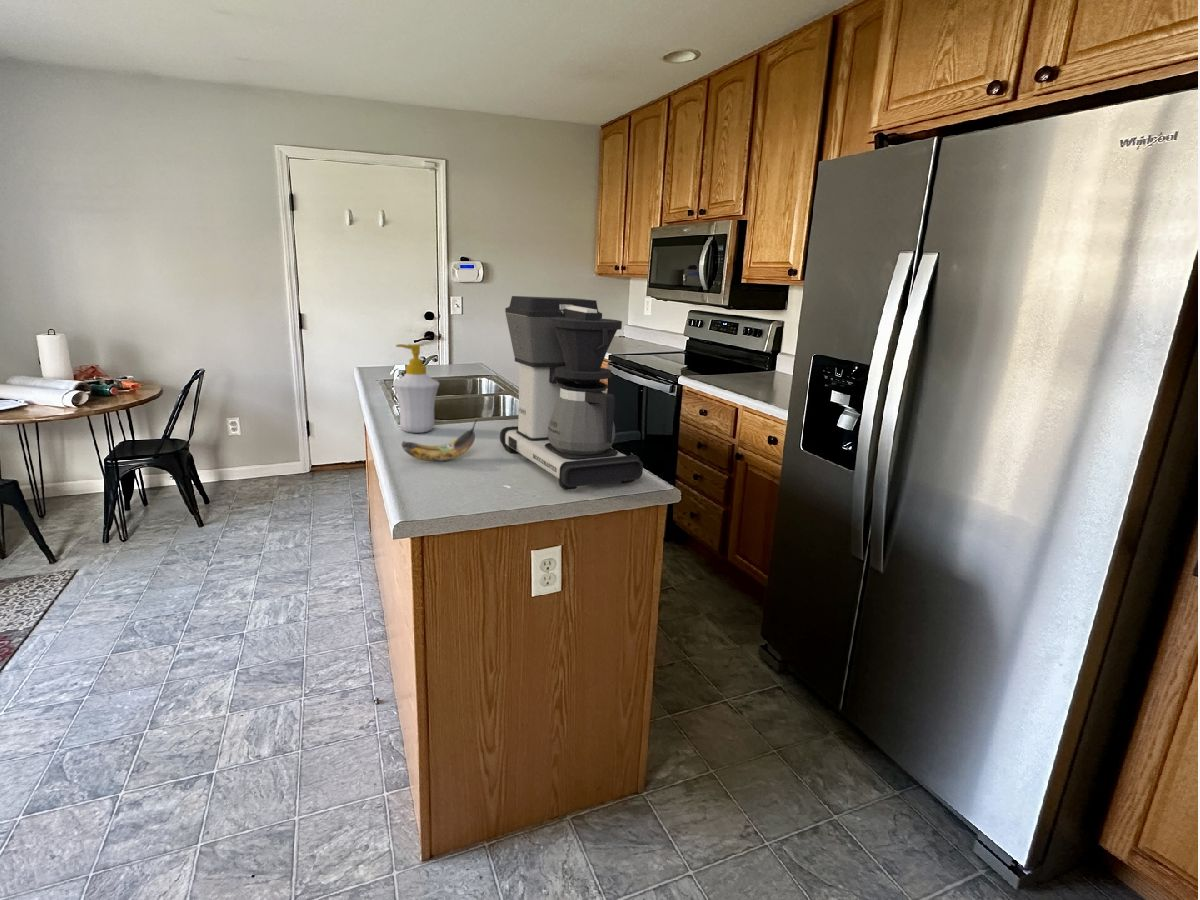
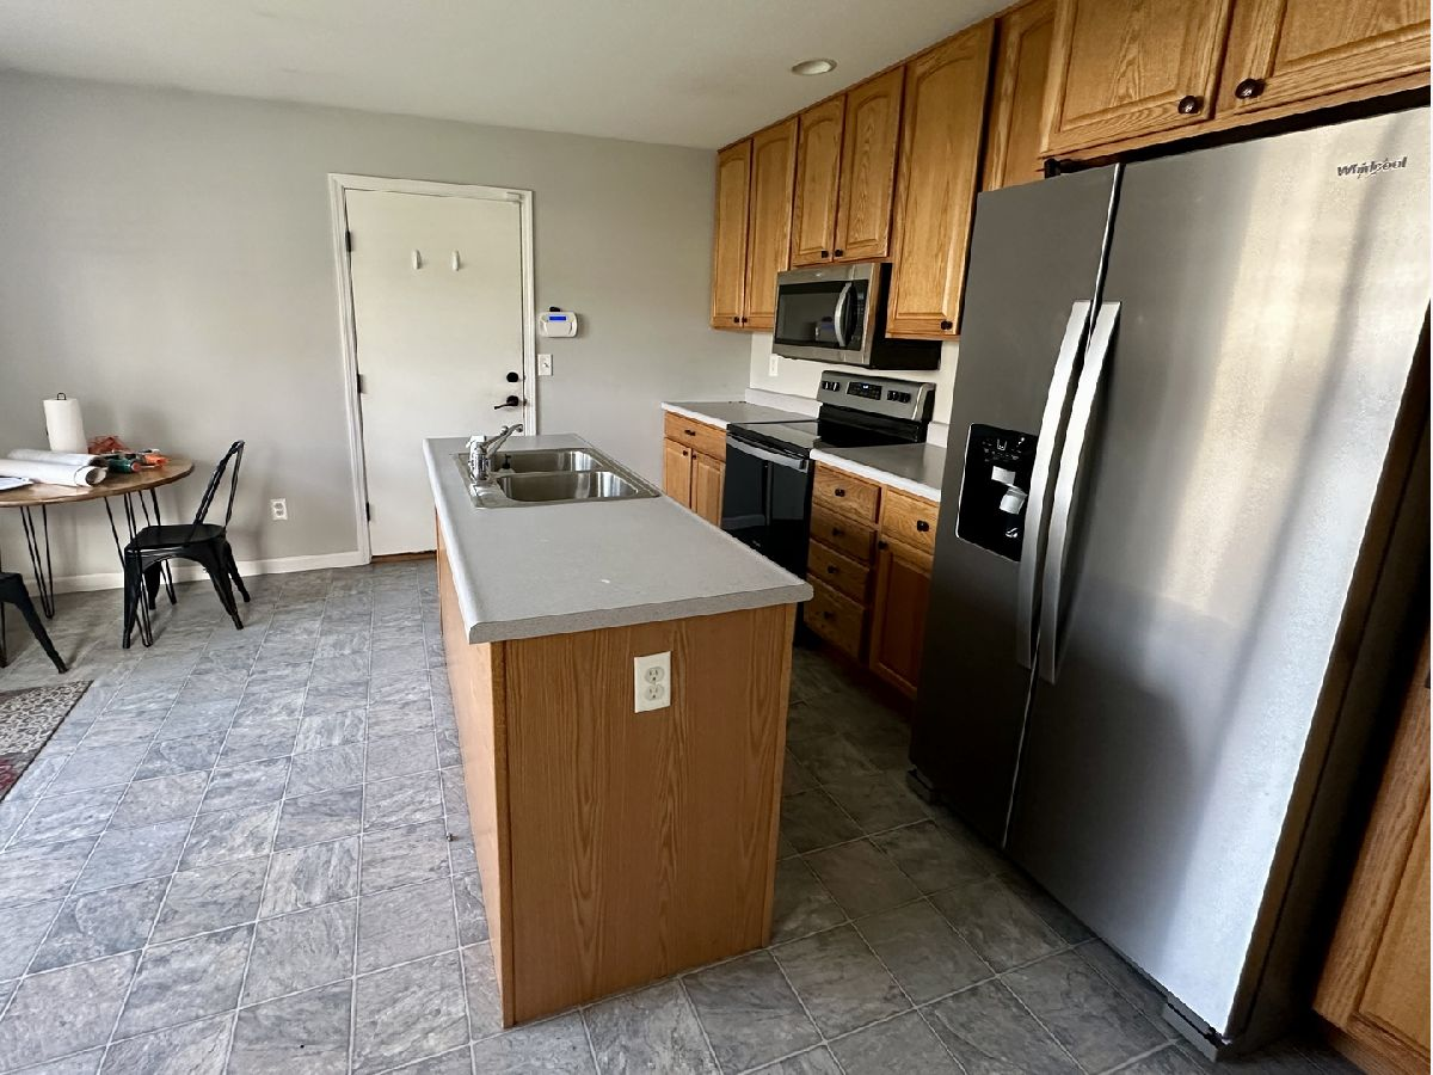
- coffee maker [499,295,644,491]
- banana [400,417,479,462]
- soap bottle [392,343,441,434]
